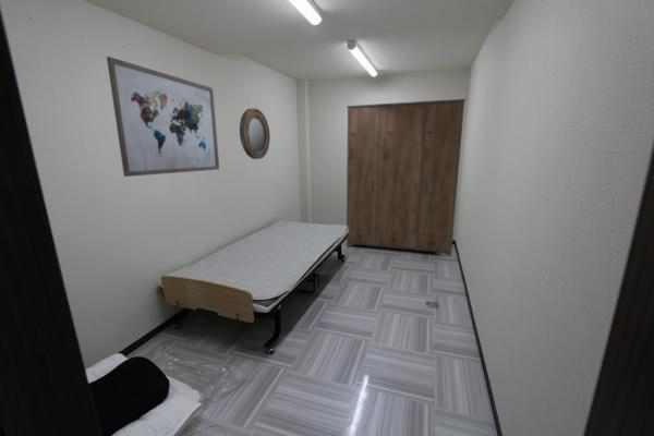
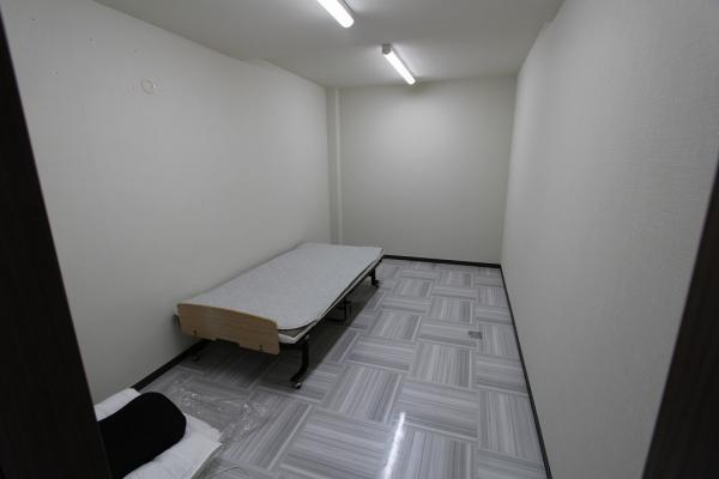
- home mirror [239,108,271,160]
- wardrobe [346,98,467,257]
- wall art [106,56,220,178]
